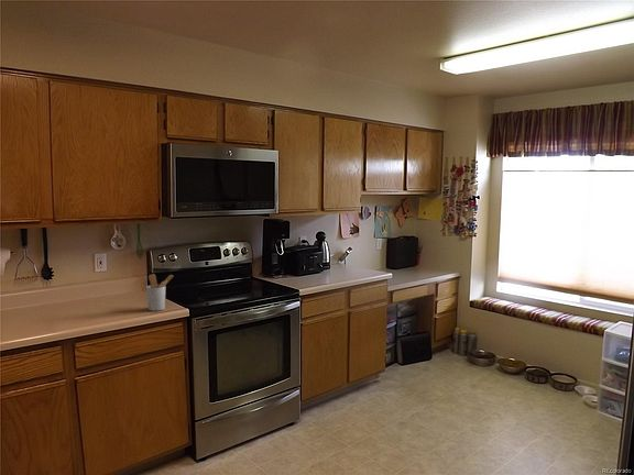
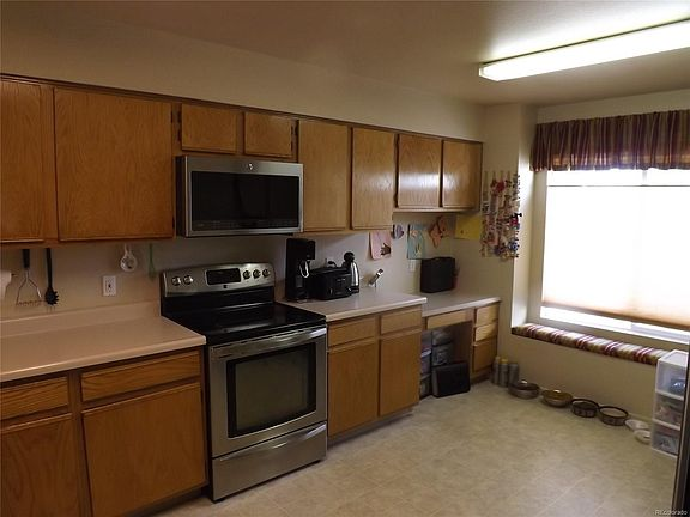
- utensil holder [145,273,174,312]
